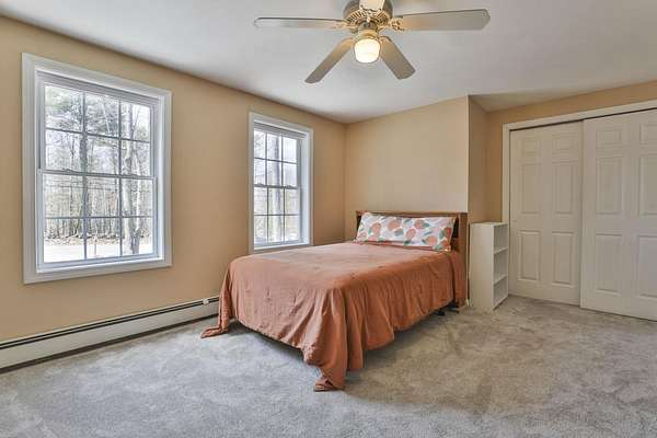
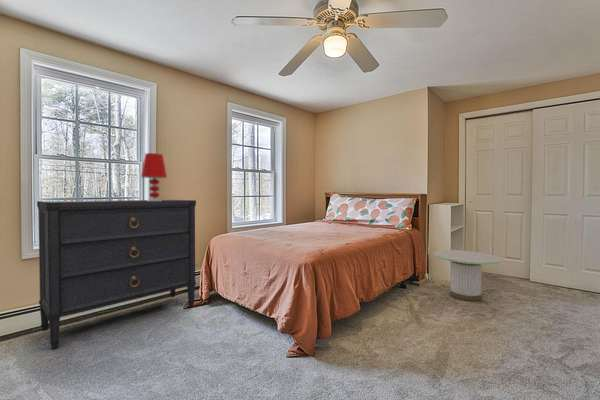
+ side table [433,249,503,302]
+ dresser [36,199,197,350]
+ table lamp [140,152,168,201]
